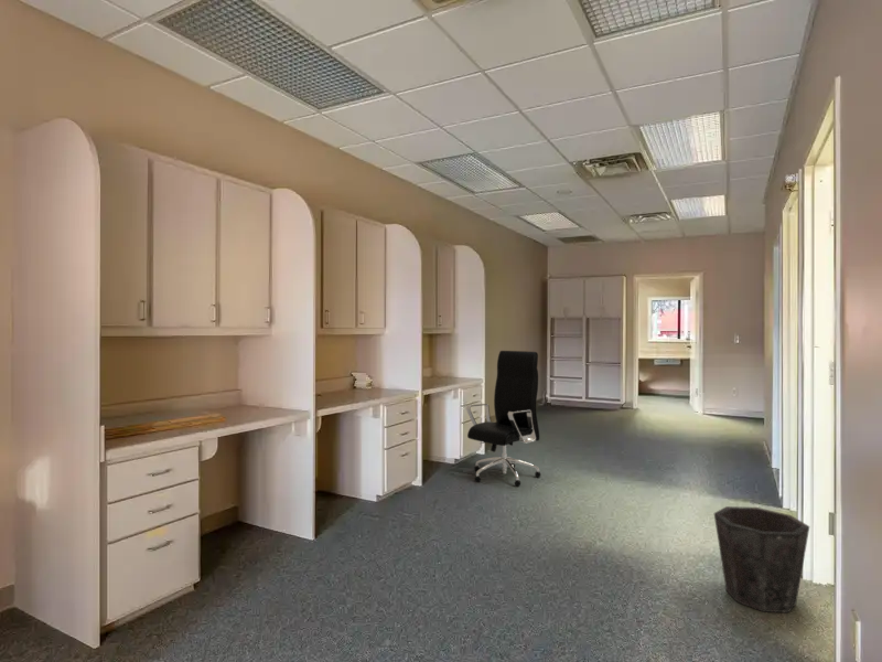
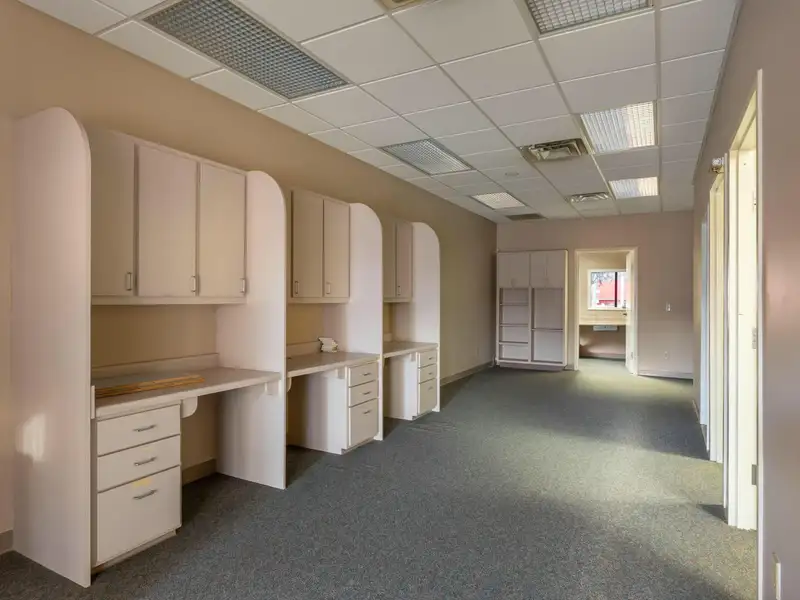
- office chair [465,350,541,488]
- waste bin [713,505,810,613]
